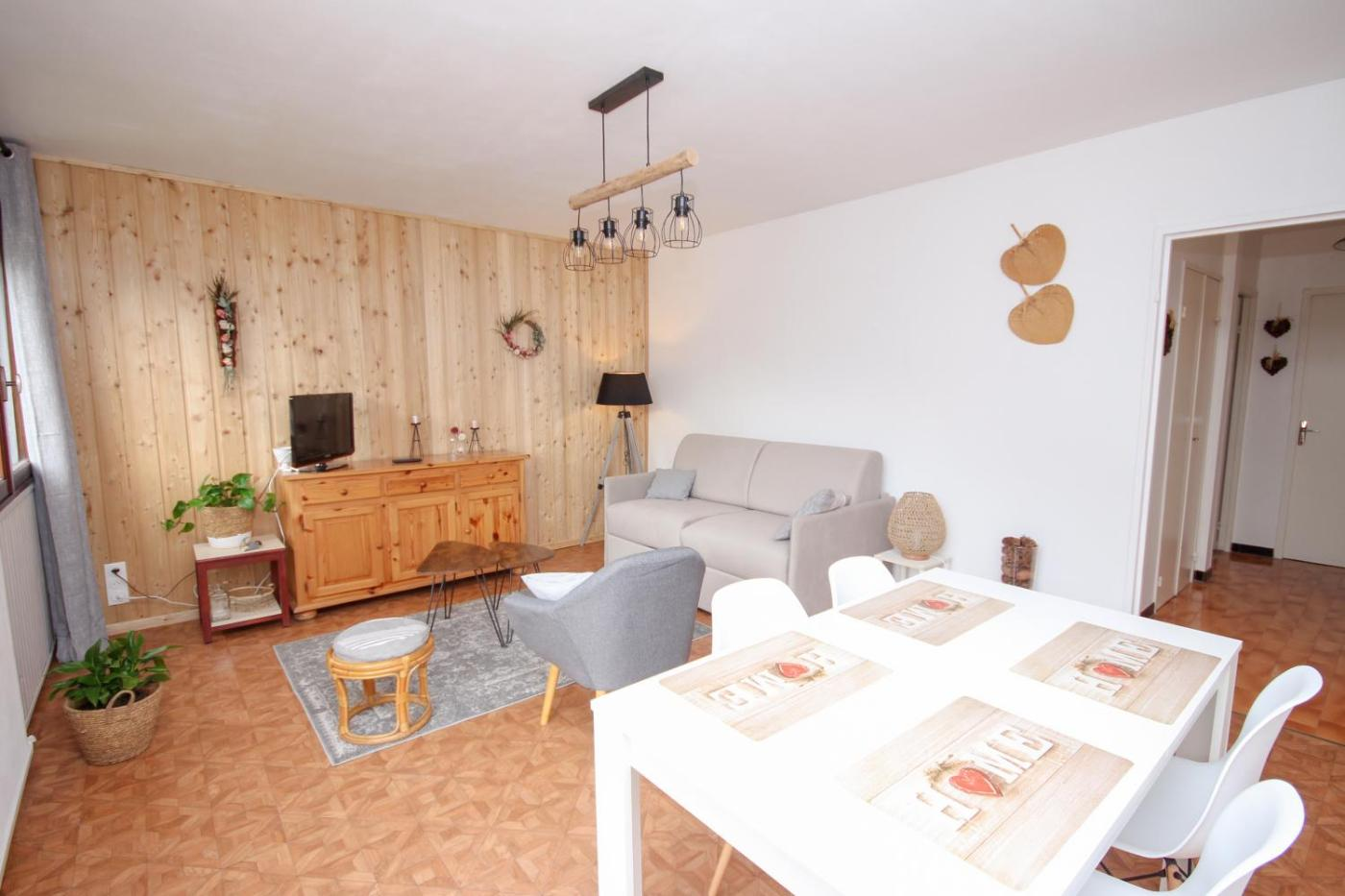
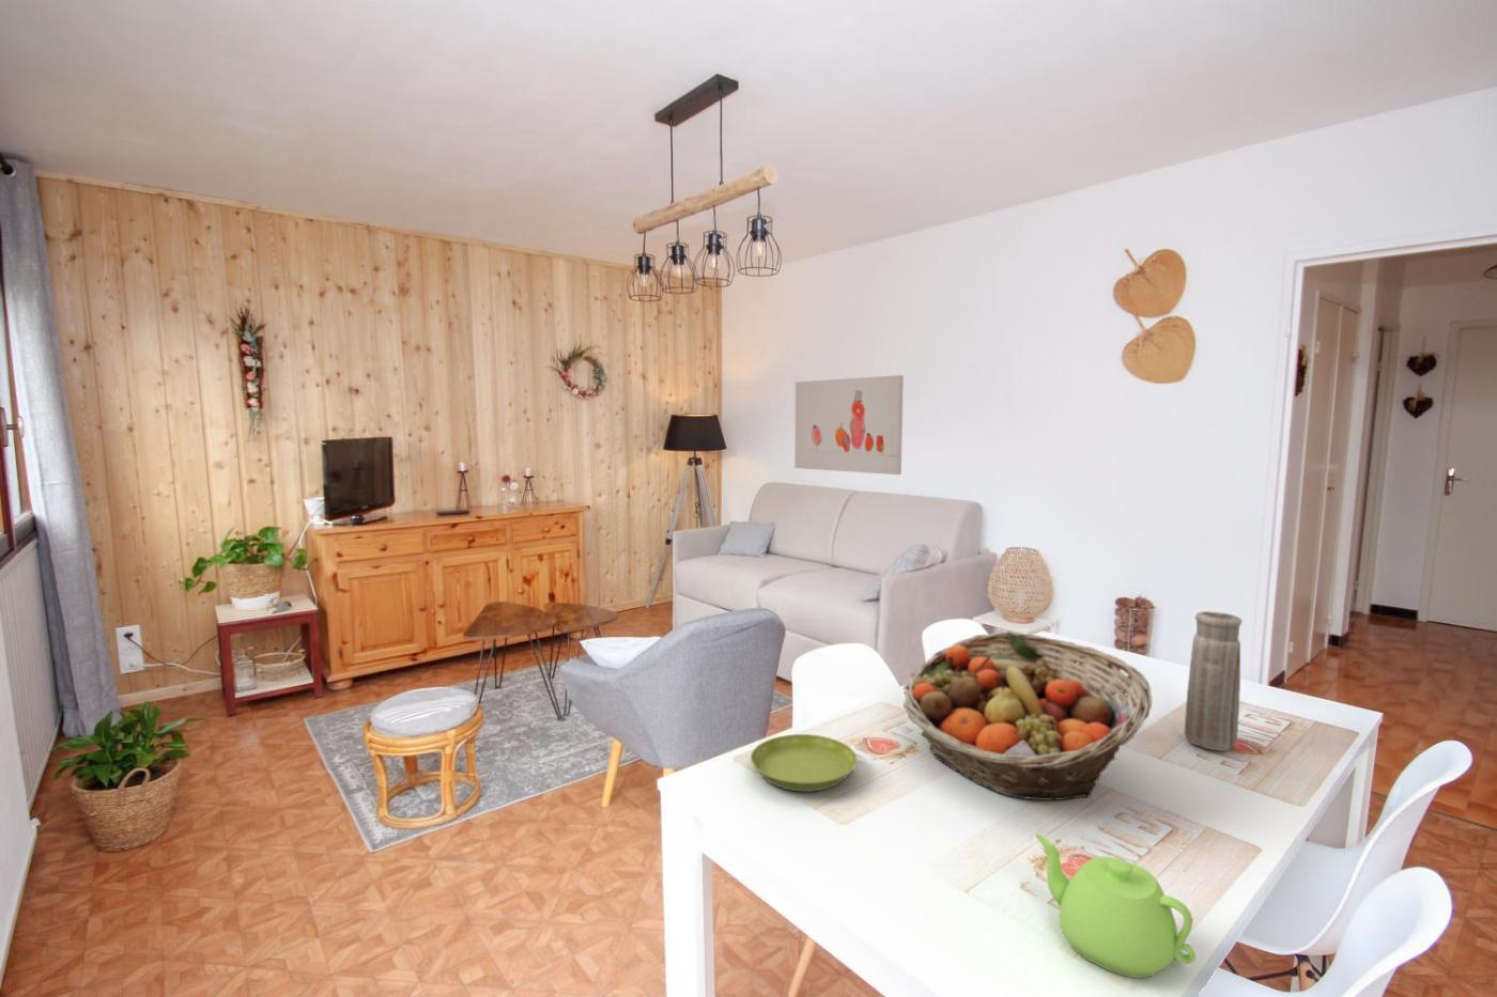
+ wall art [794,374,905,475]
+ saucer [749,733,858,793]
+ fruit basket [903,631,1153,801]
+ teapot [1035,833,1196,979]
+ vase [1184,610,1242,752]
